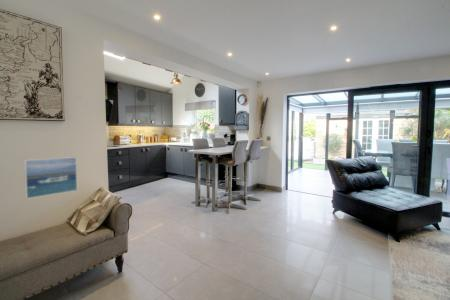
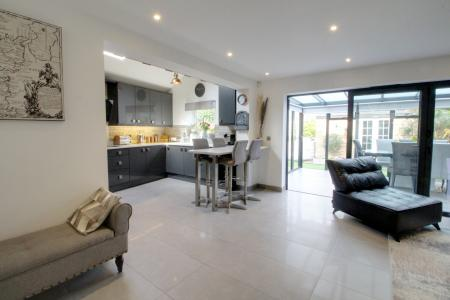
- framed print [23,156,78,200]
